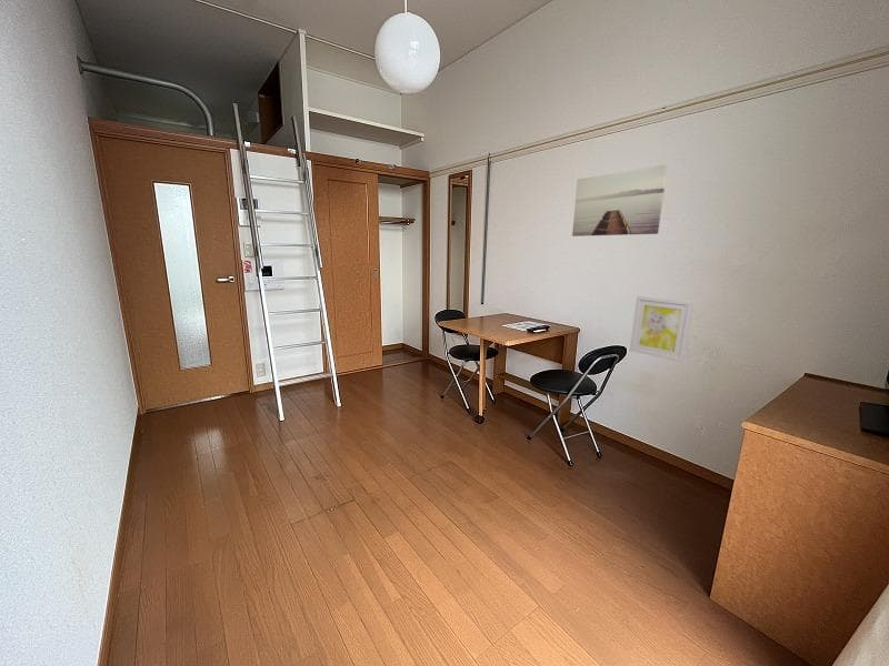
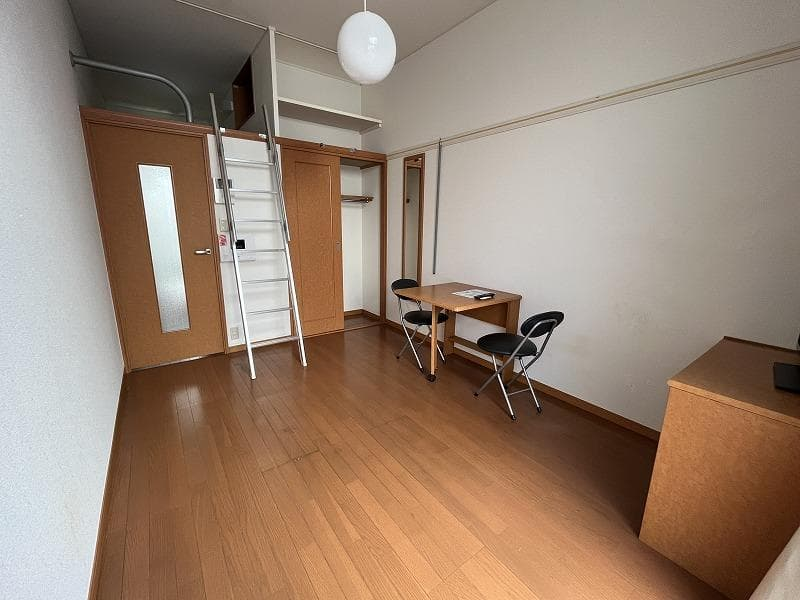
- wall art [571,163,669,238]
- wall art [629,295,695,363]
